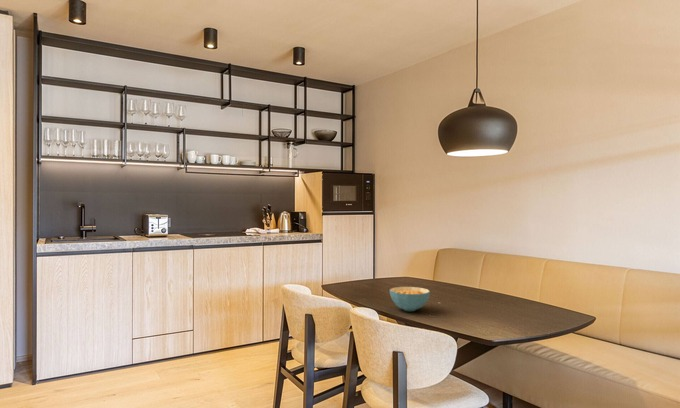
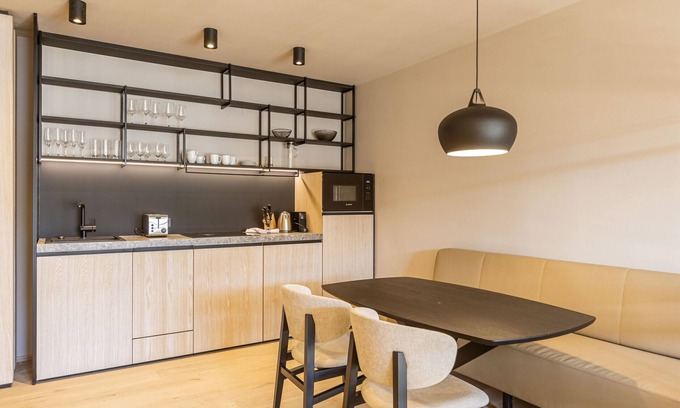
- cereal bowl [389,286,431,312]
